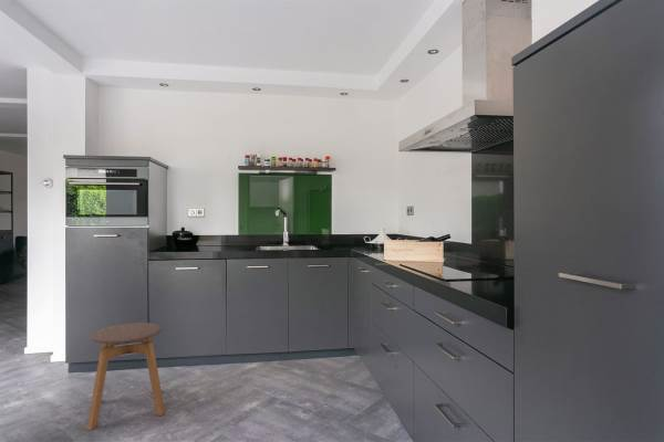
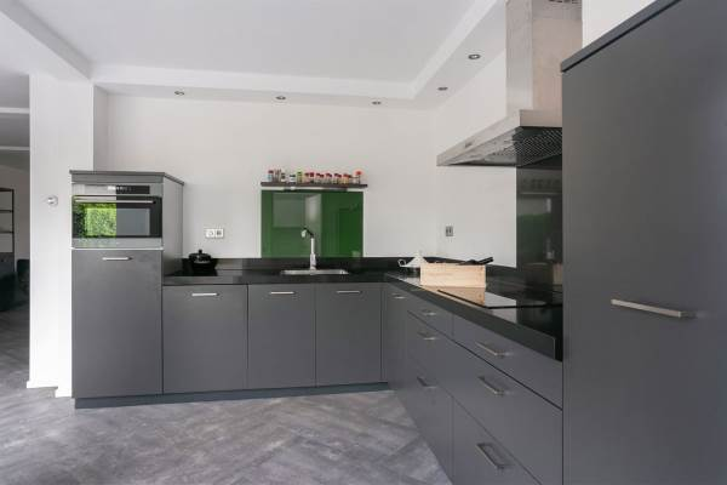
- stool [86,322,166,431]
